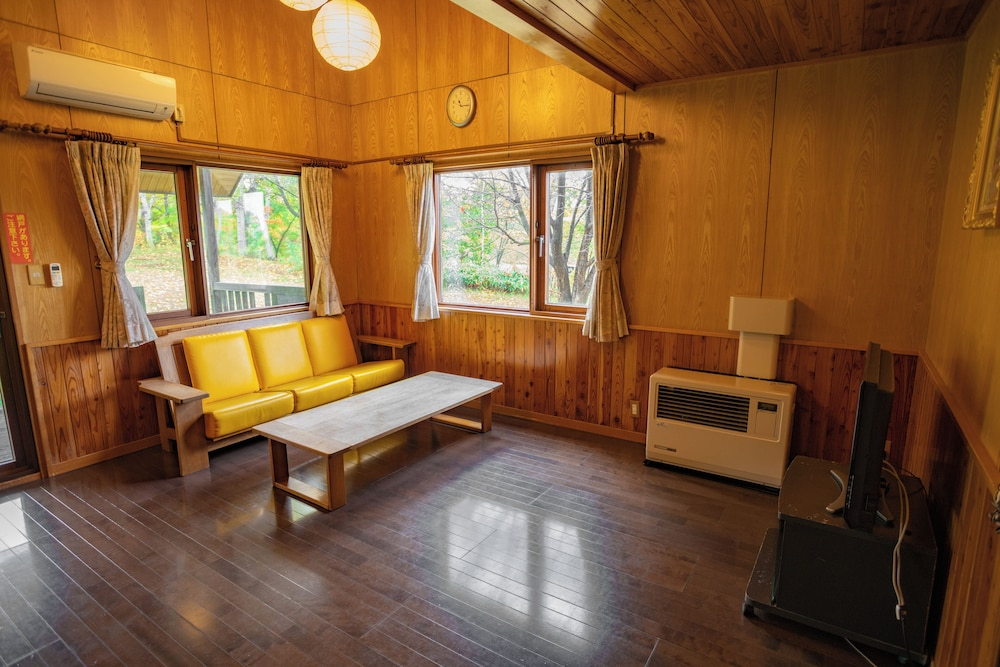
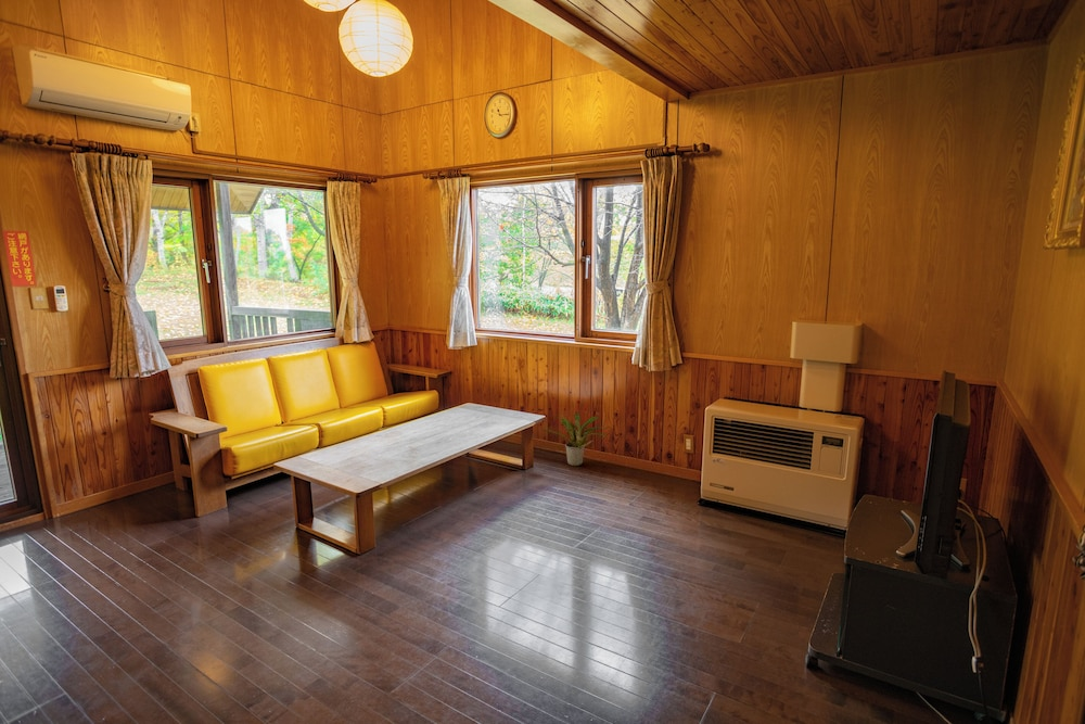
+ potted plant [541,414,605,467]
